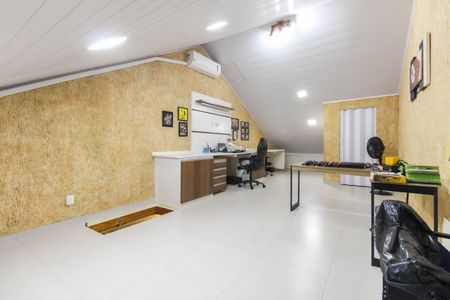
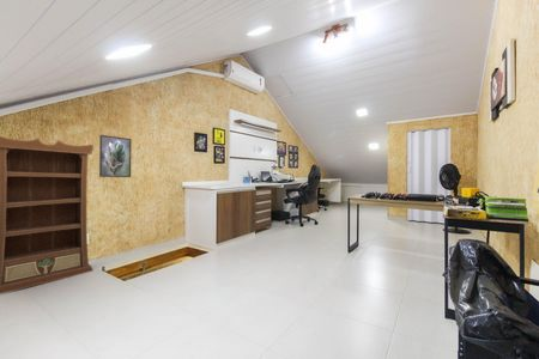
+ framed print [98,134,133,178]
+ bookcase [0,135,95,296]
